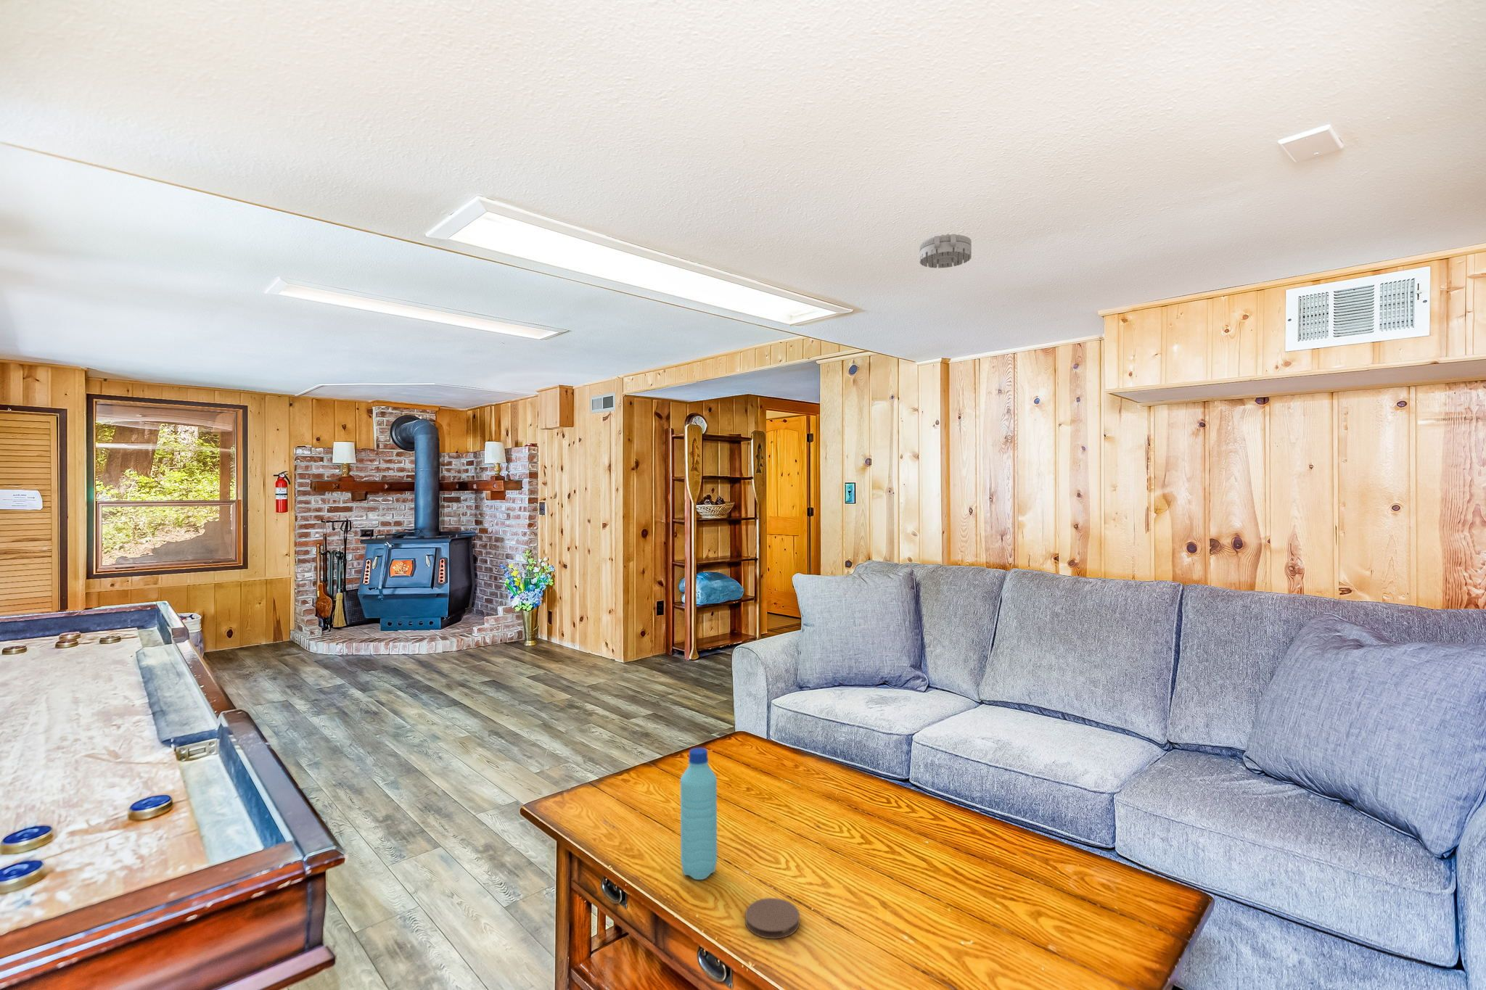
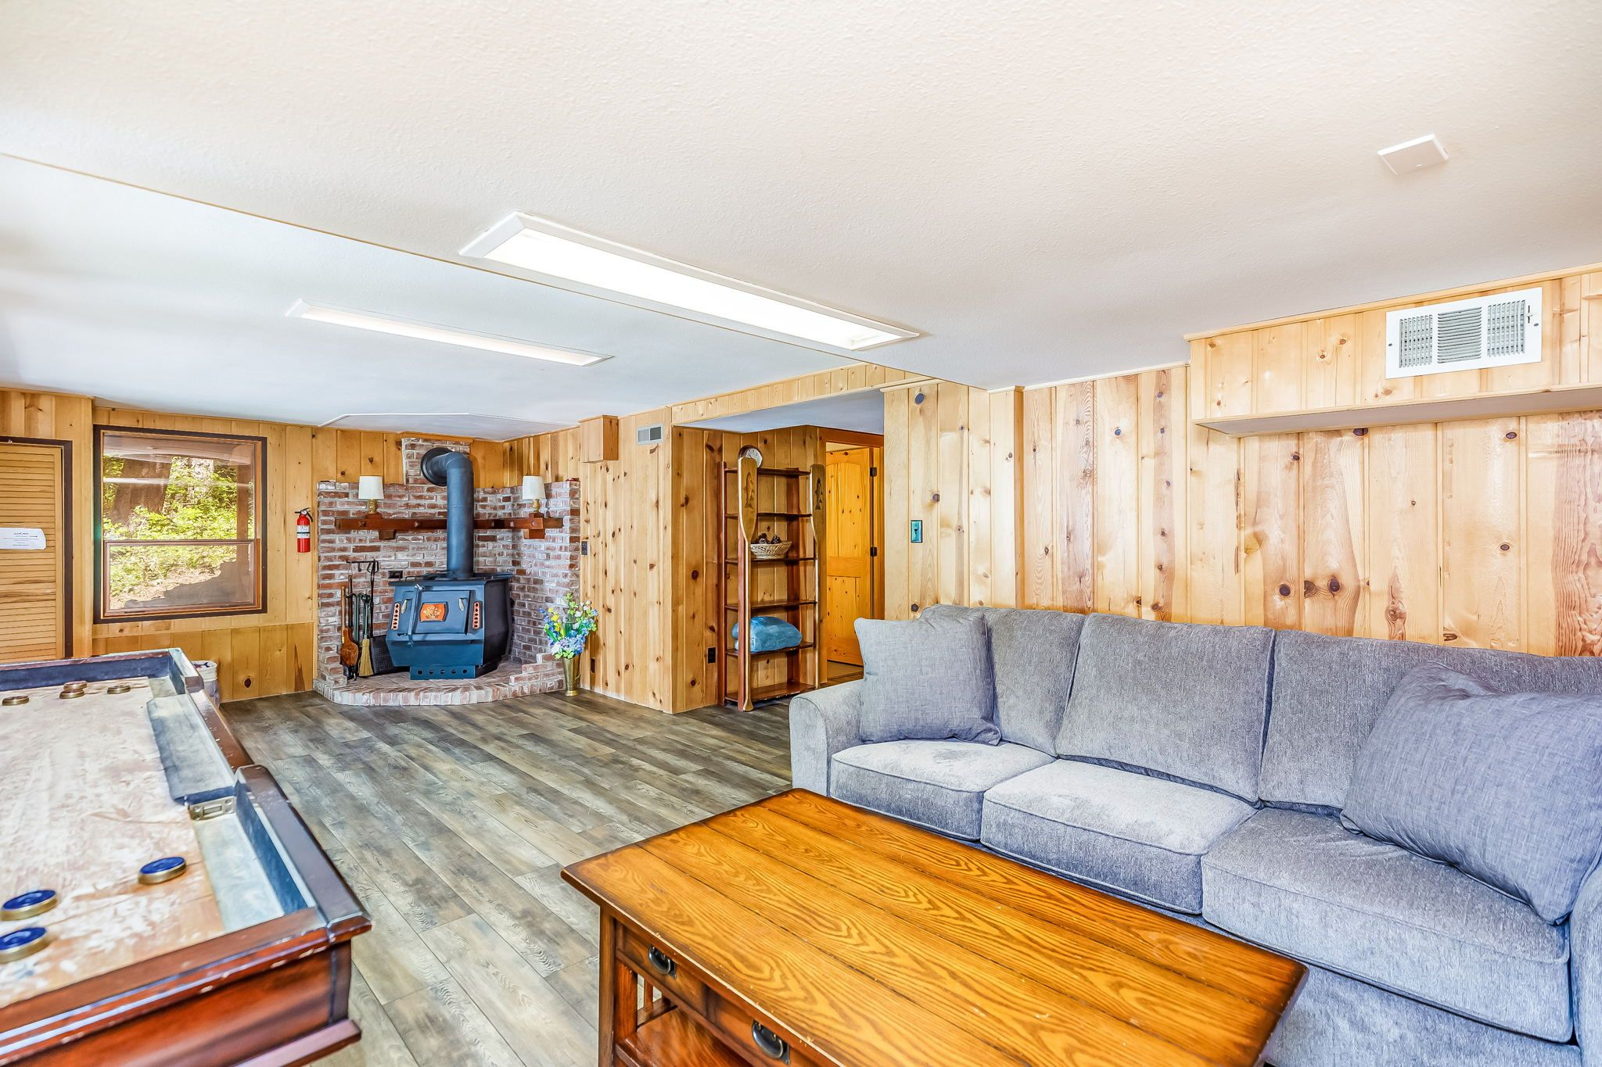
- coaster [745,897,800,939]
- water bottle [679,747,718,881]
- smoke detector [918,233,972,270]
